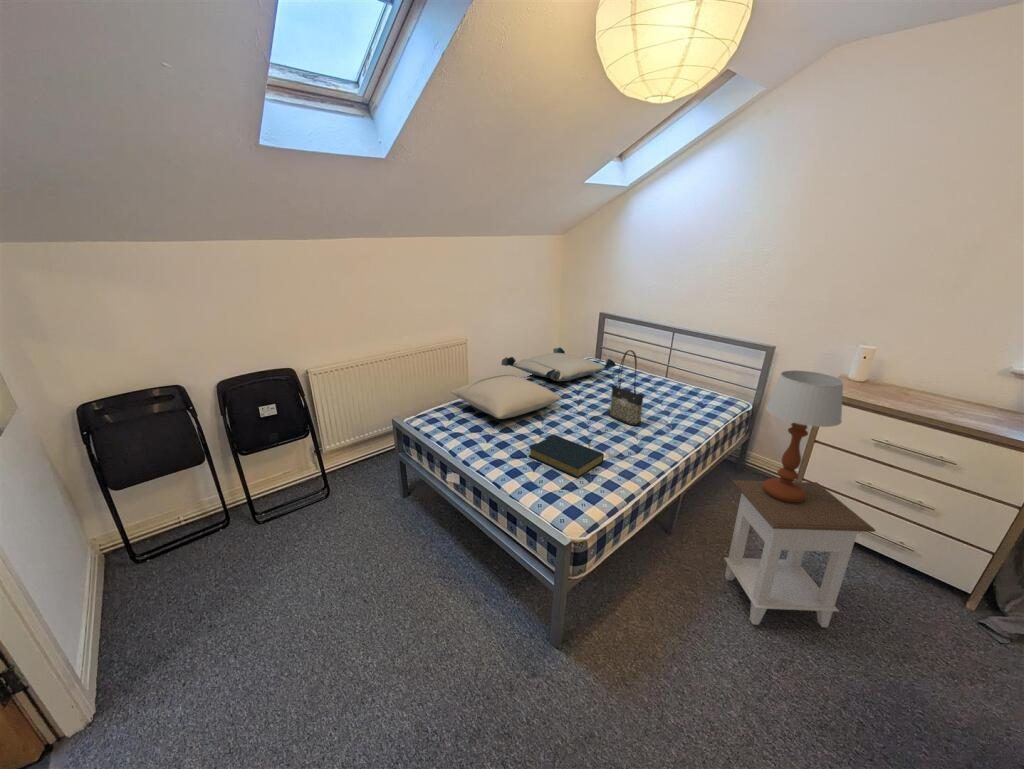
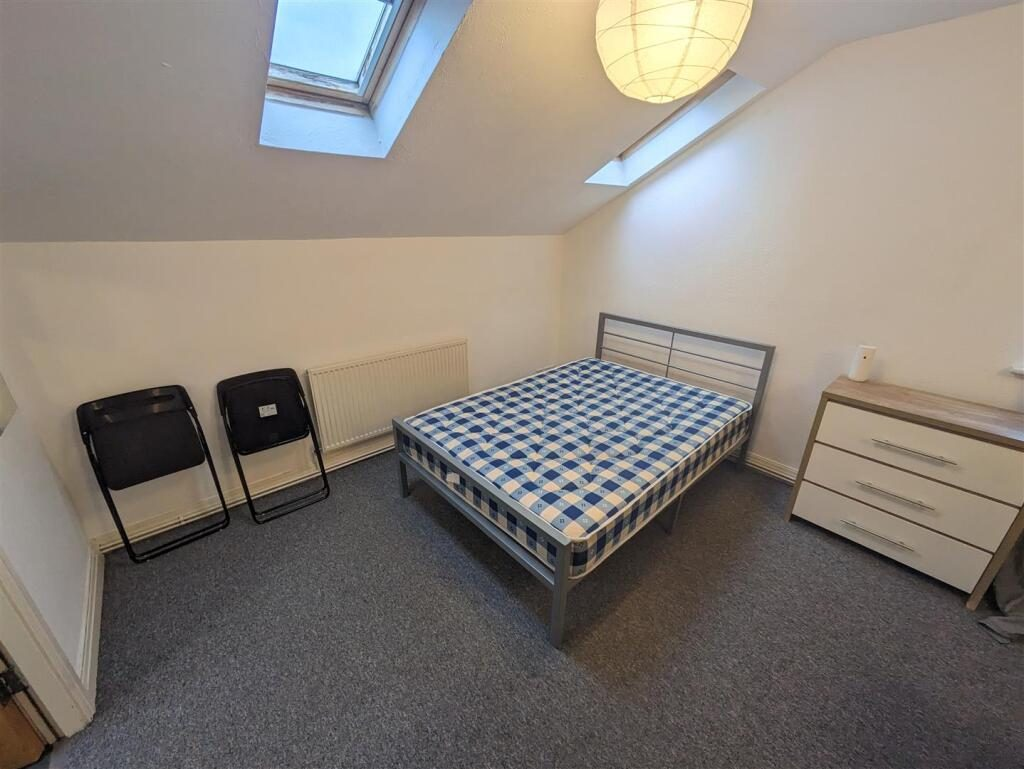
- pillow [450,373,562,420]
- hardback book [528,434,605,479]
- tote bag [608,349,645,427]
- nightstand [723,479,877,628]
- table lamp [763,369,844,503]
- pillow [500,347,617,382]
